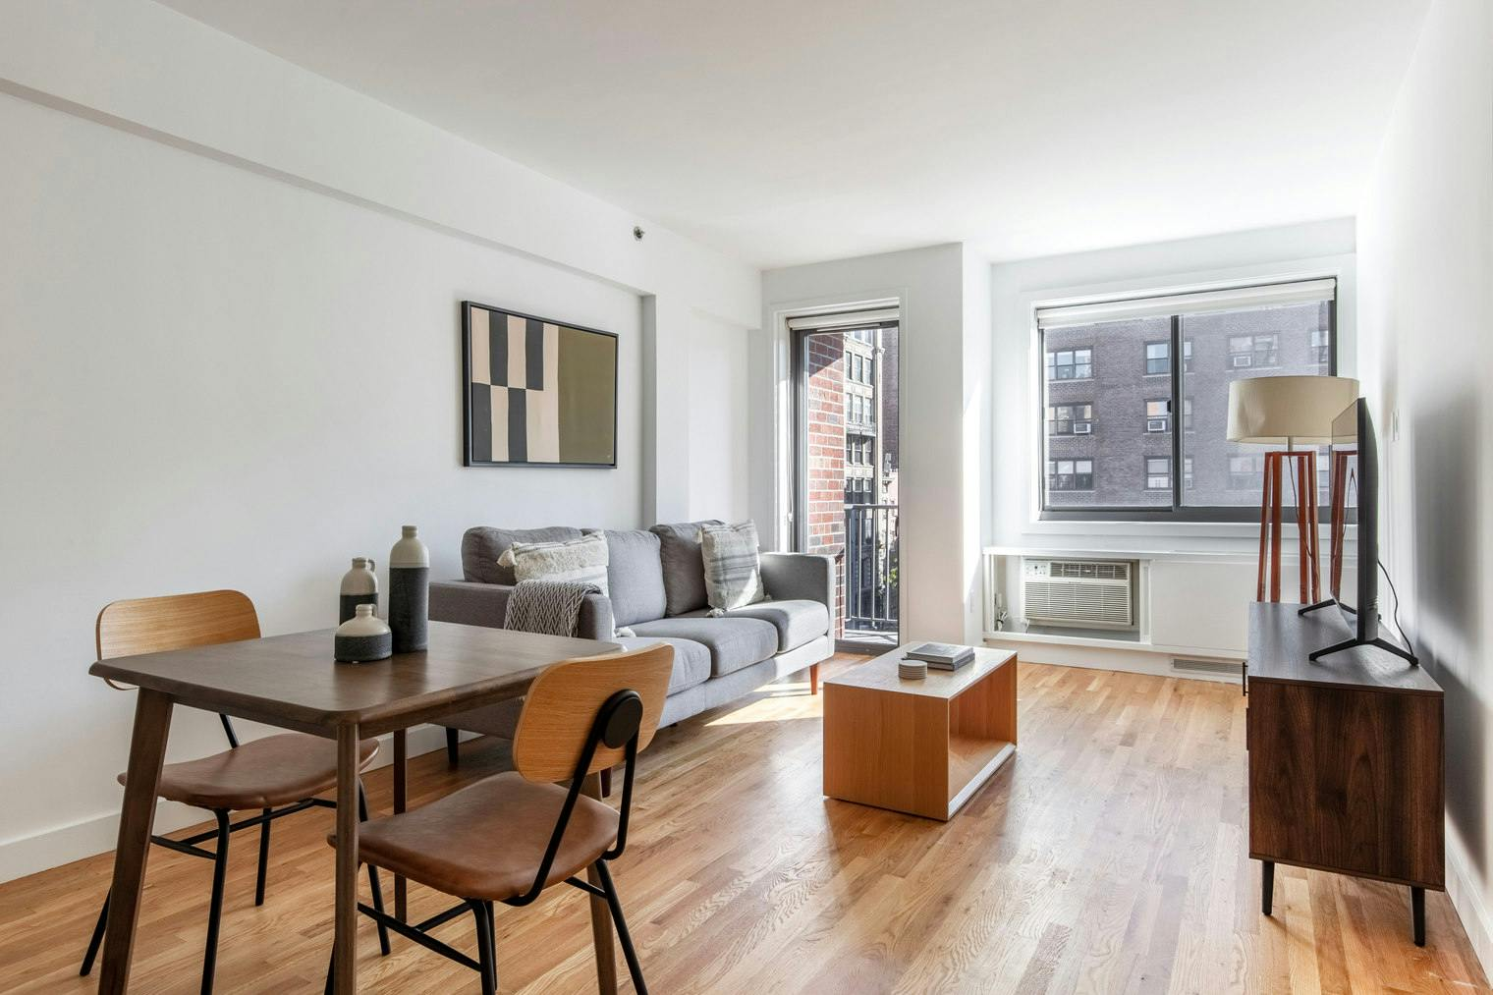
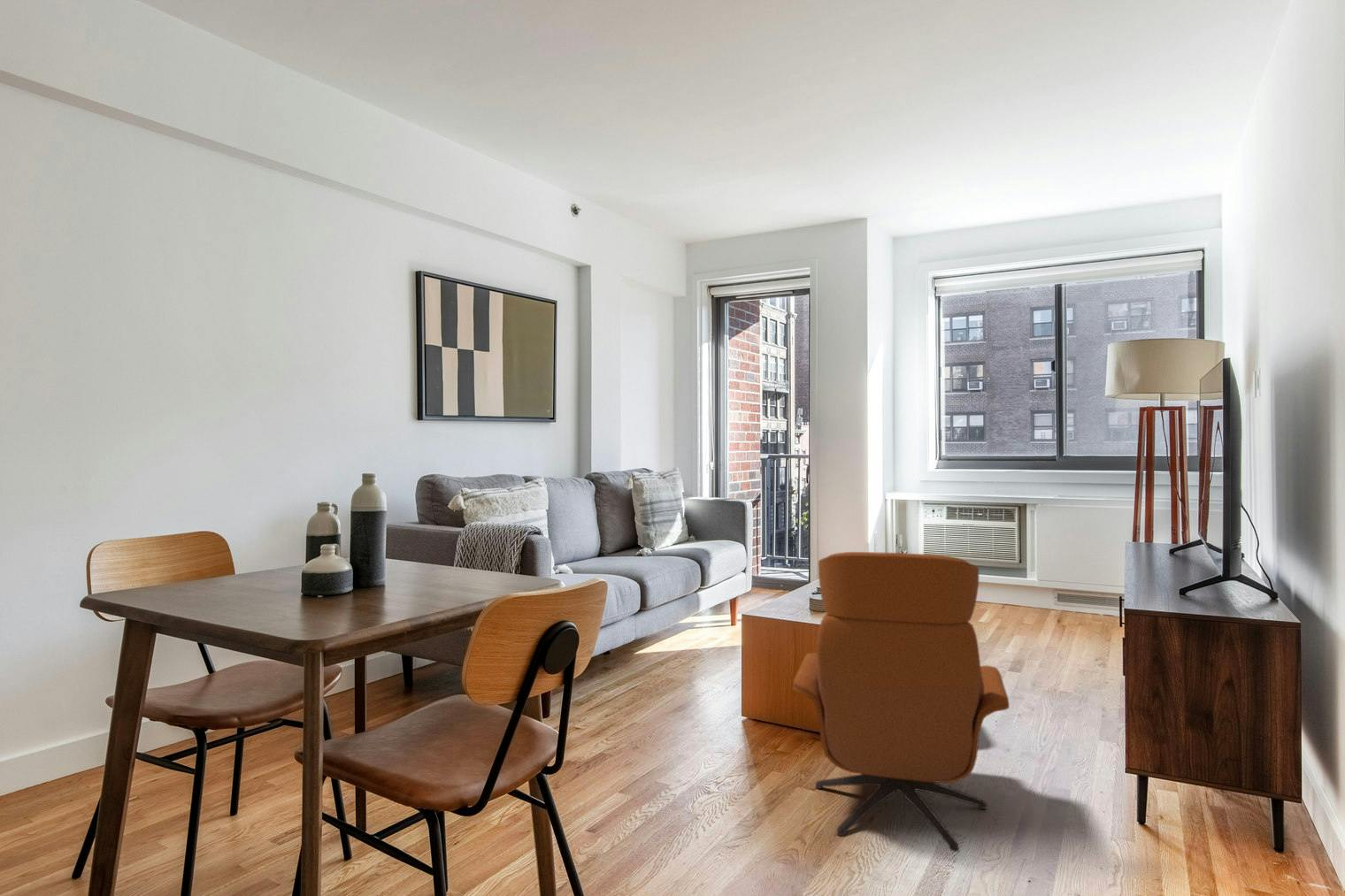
+ lounge chair [792,551,1011,853]
